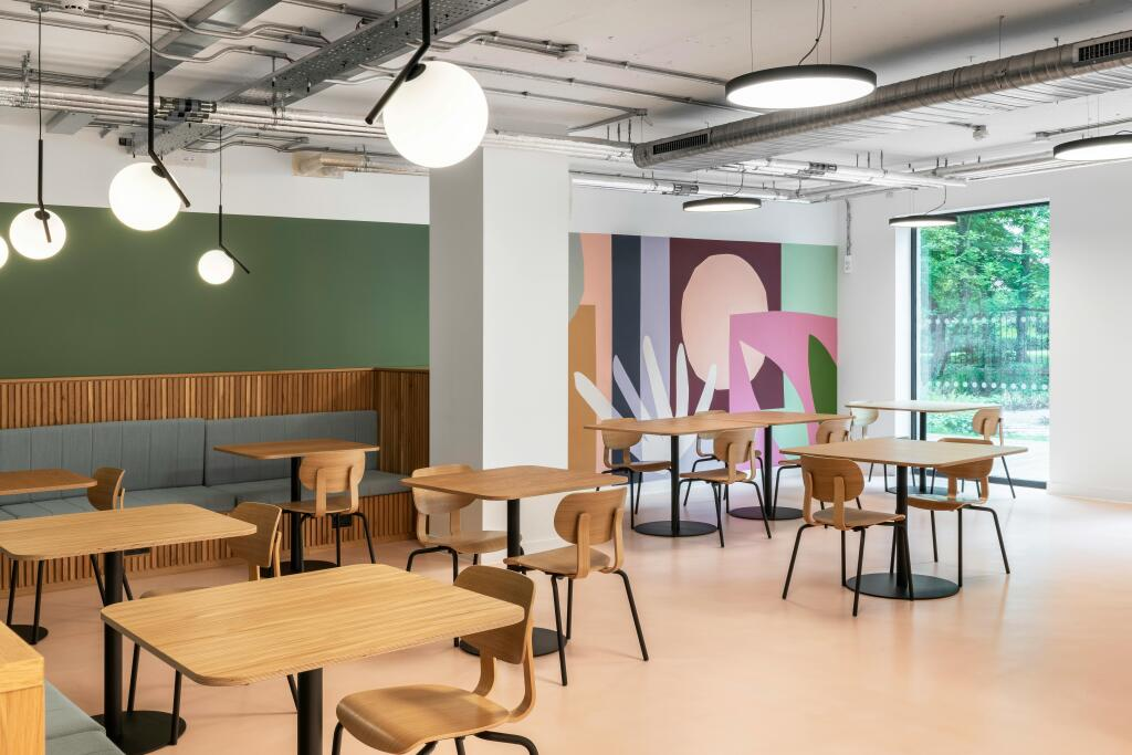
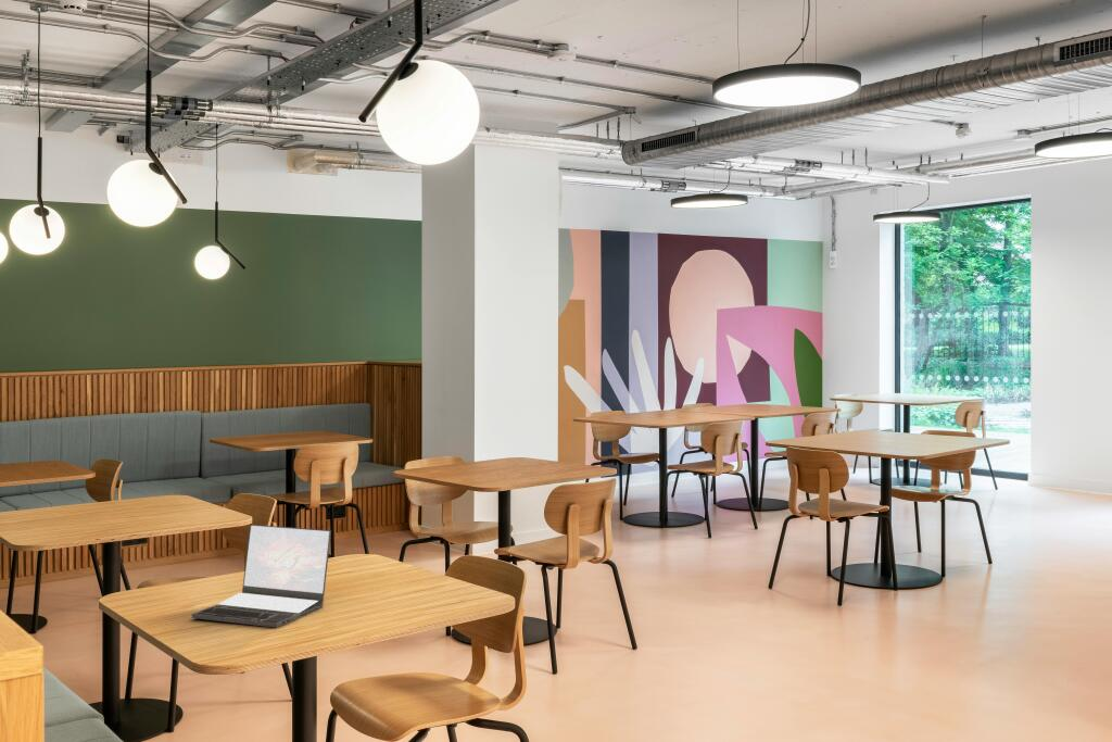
+ laptop [191,524,332,629]
